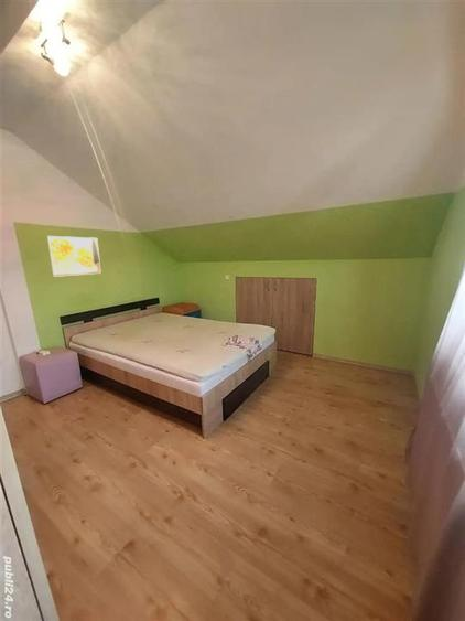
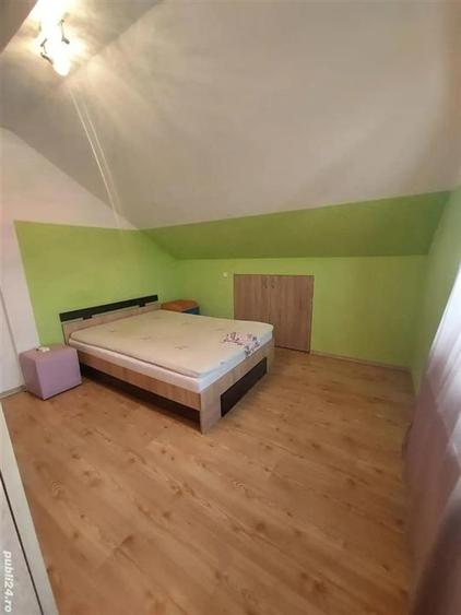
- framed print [46,235,102,278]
